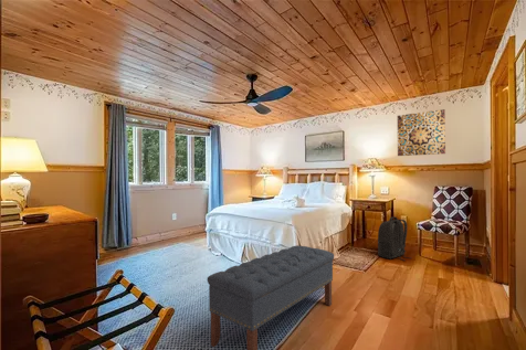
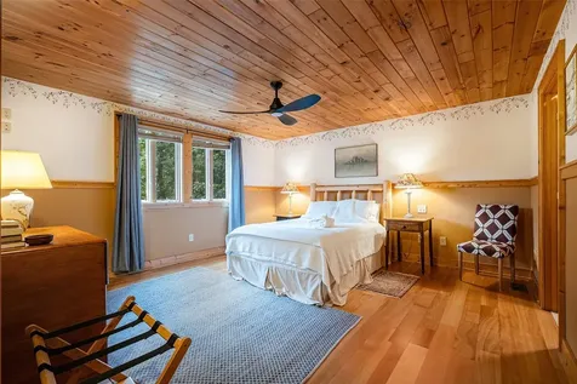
- backpack [377,215,412,262]
- wall art [397,108,446,157]
- bench [207,244,335,350]
